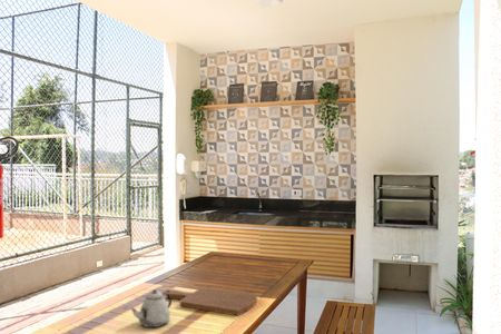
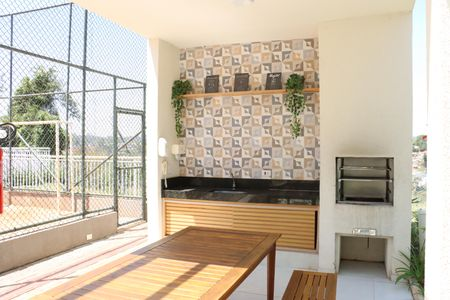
- cutting board [161,287,258,316]
- teapot [130,289,173,328]
